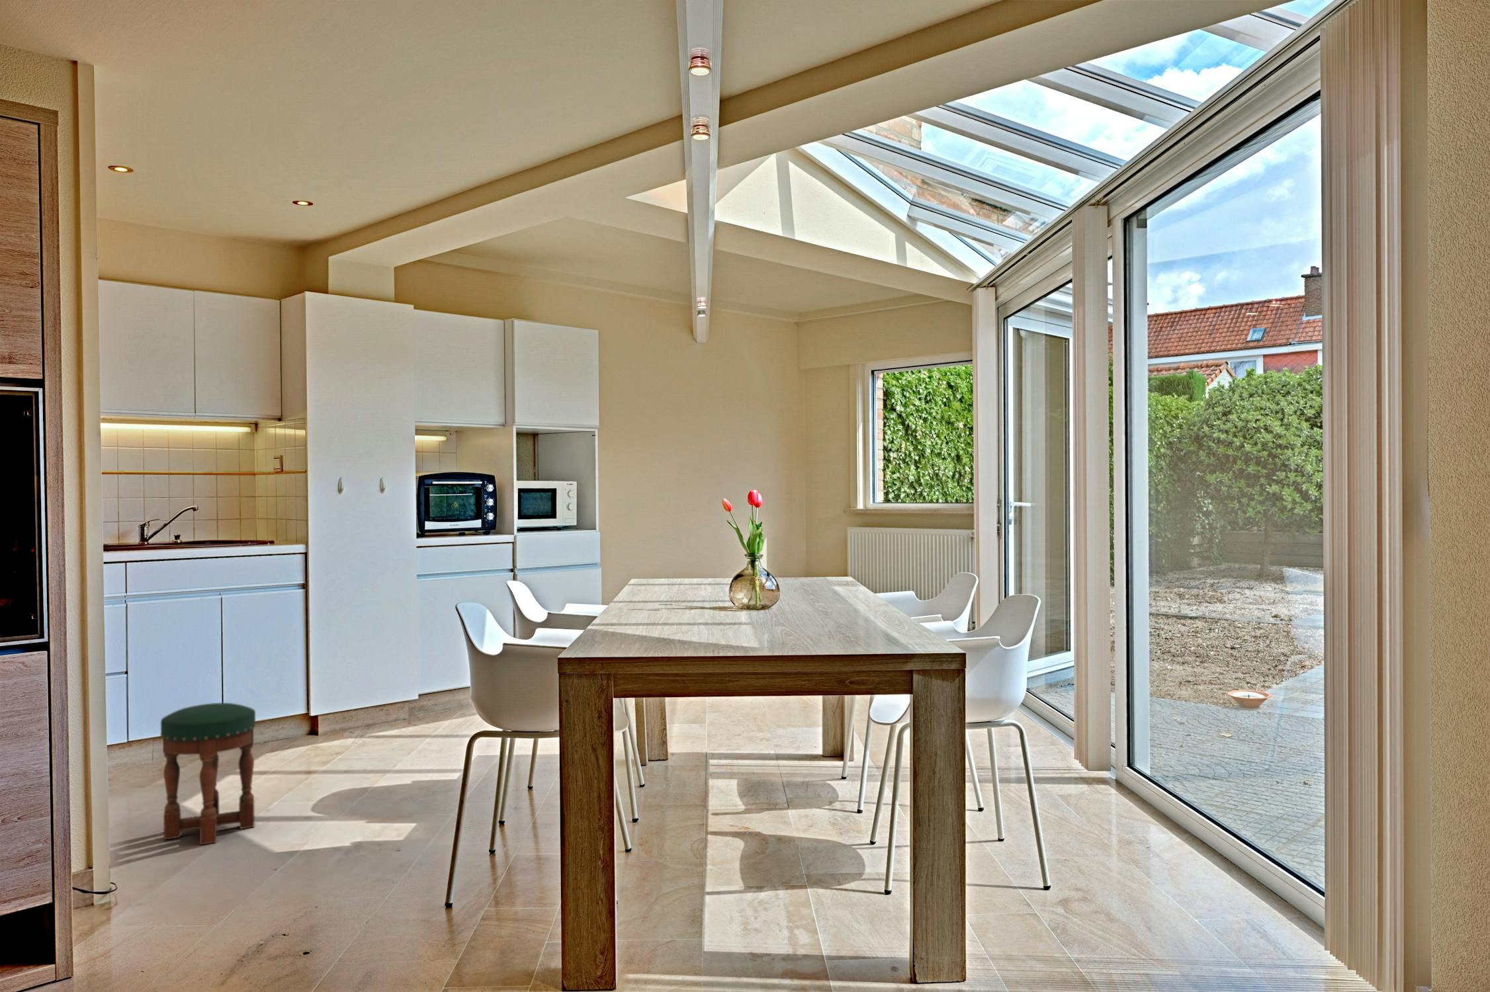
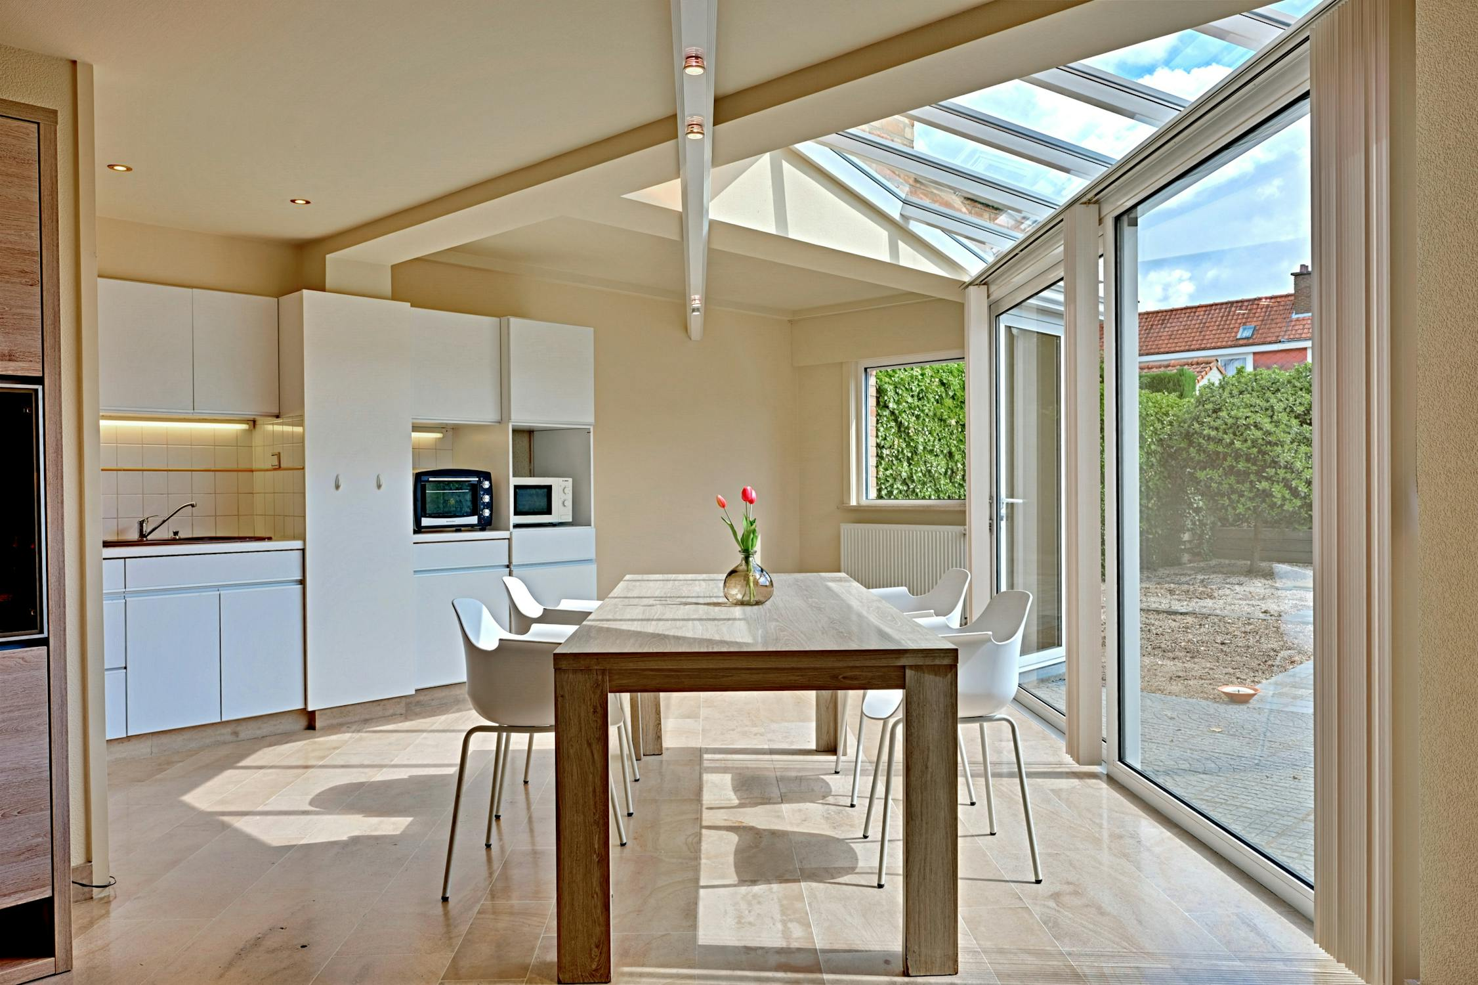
- stool [160,702,257,846]
